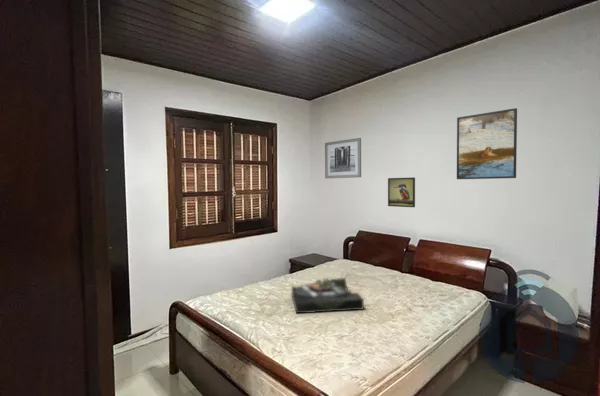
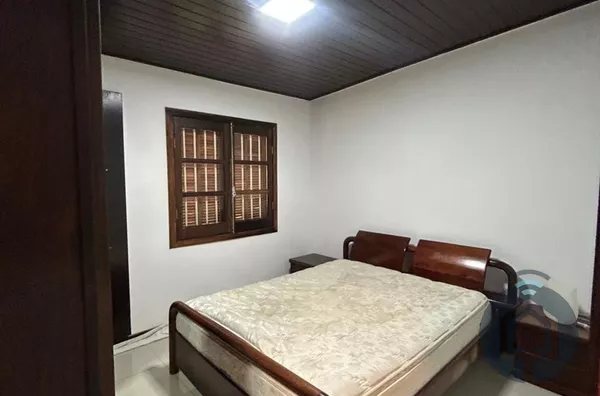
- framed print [456,107,518,180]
- wall art [324,137,362,179]
- serving tray [291,277,365,314]
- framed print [387,176,416,208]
